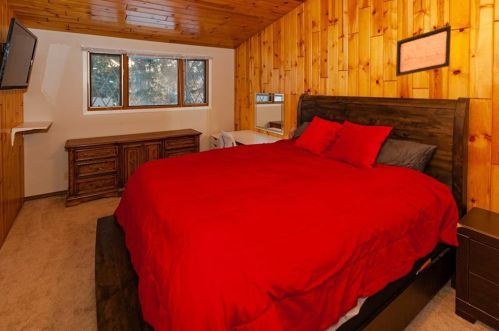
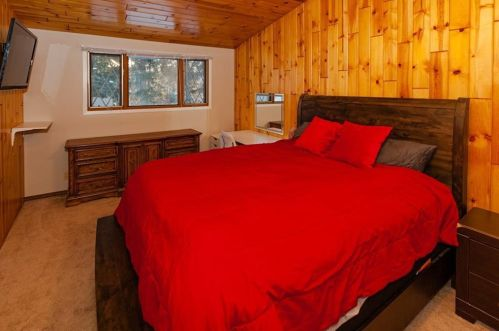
- wall art [395,24,452,78]
